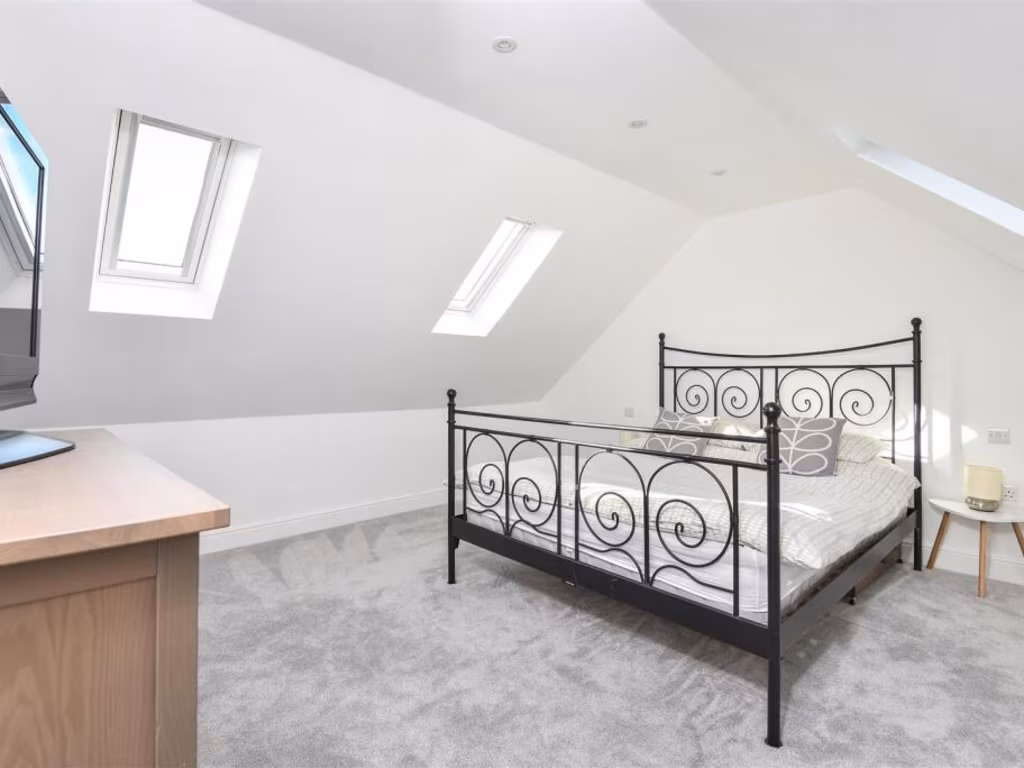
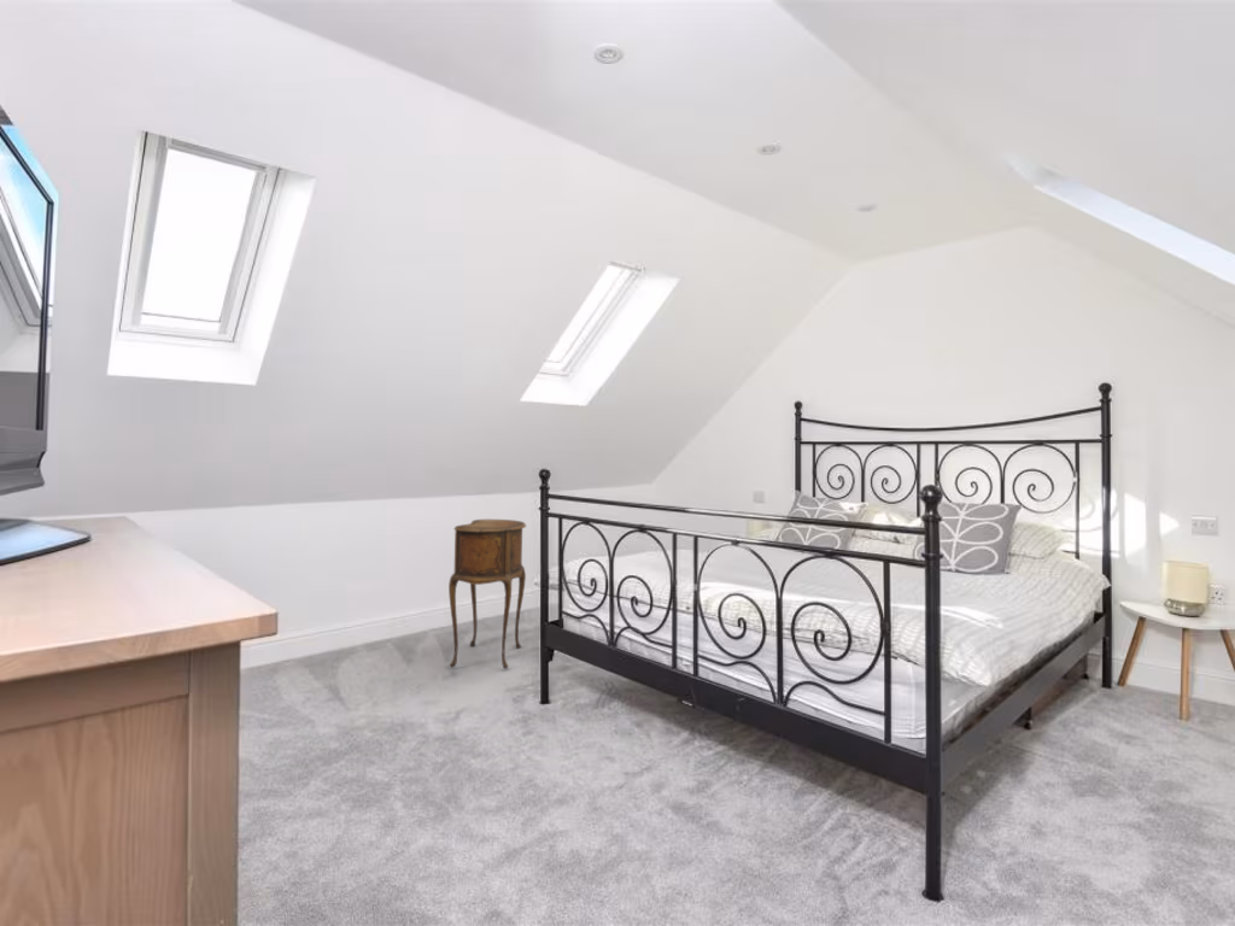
+ side table [447,518,527,670]
